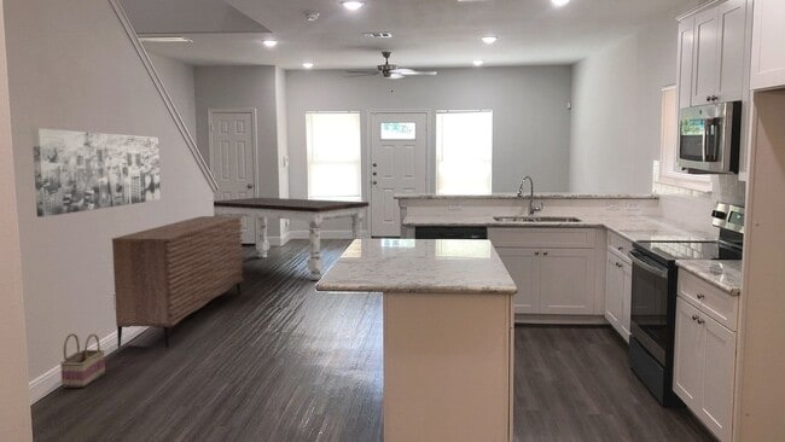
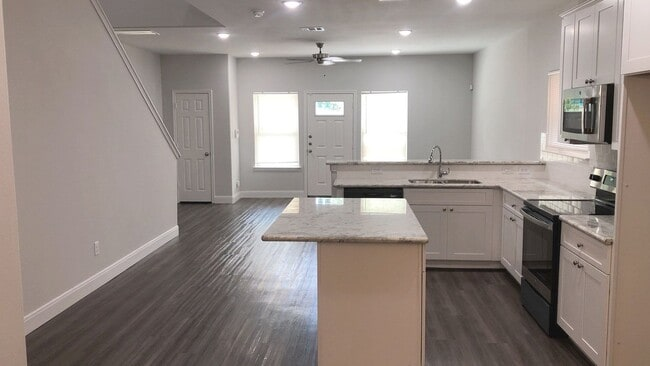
- wall art [30,127,162,219]
- basket [59,332,106,389]
- dining table [213,197,371,281]
- sideboard [111,215,245,350]
